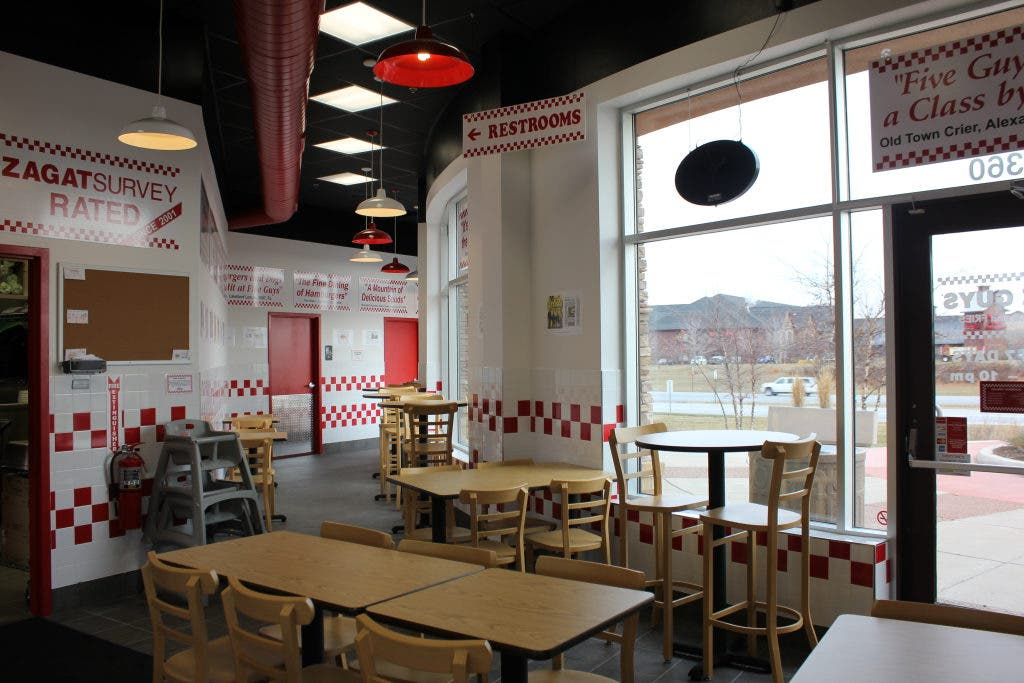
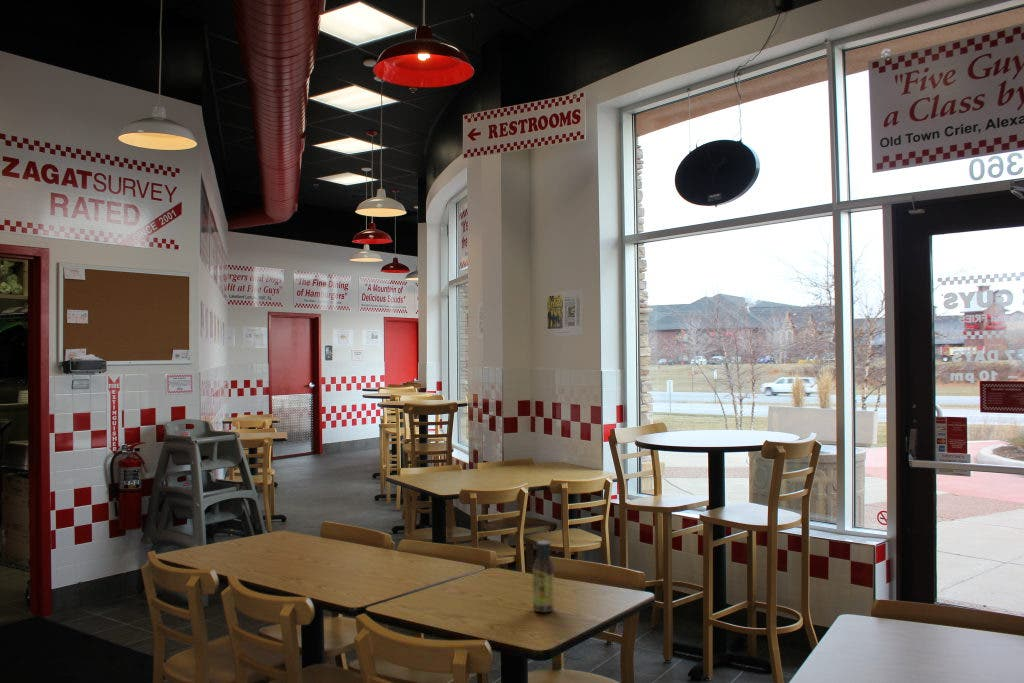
+ sauce bottle [531,540,555,613]
